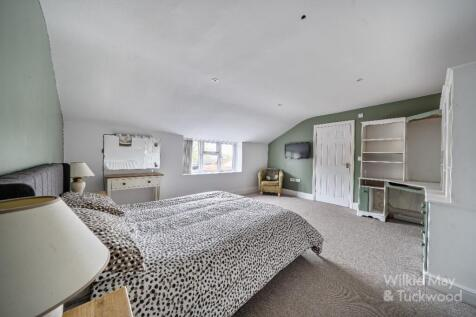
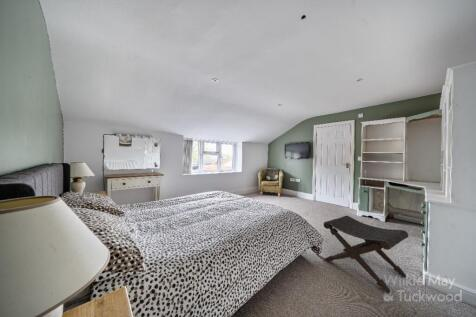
+ footstool [323,215,409,294]
